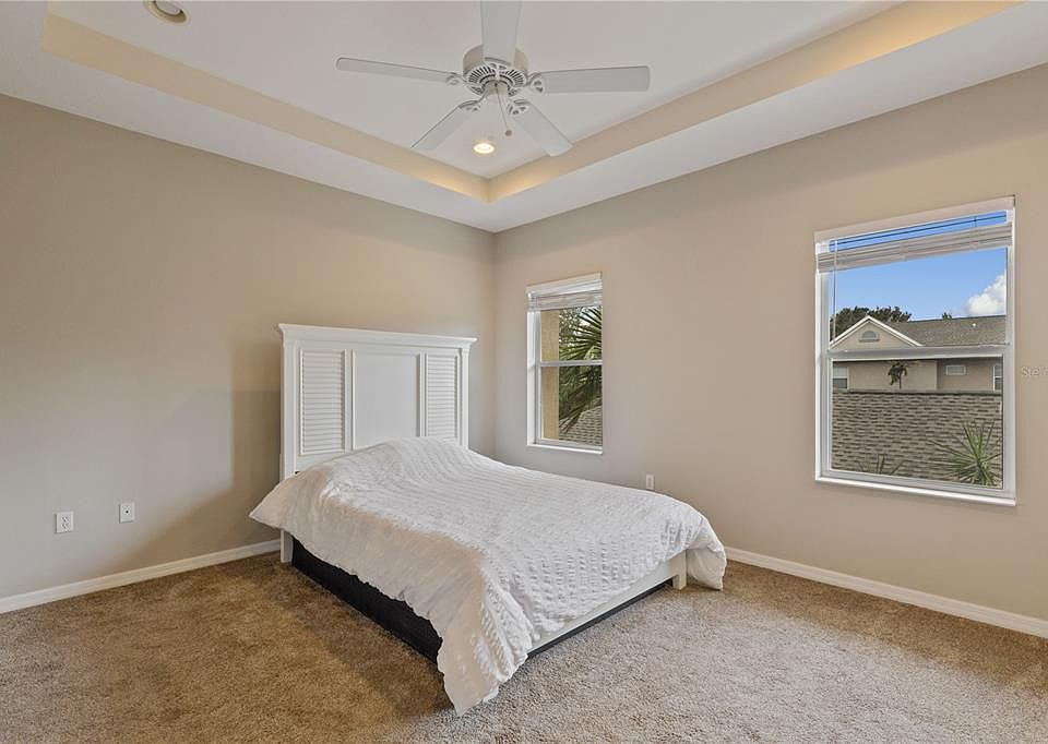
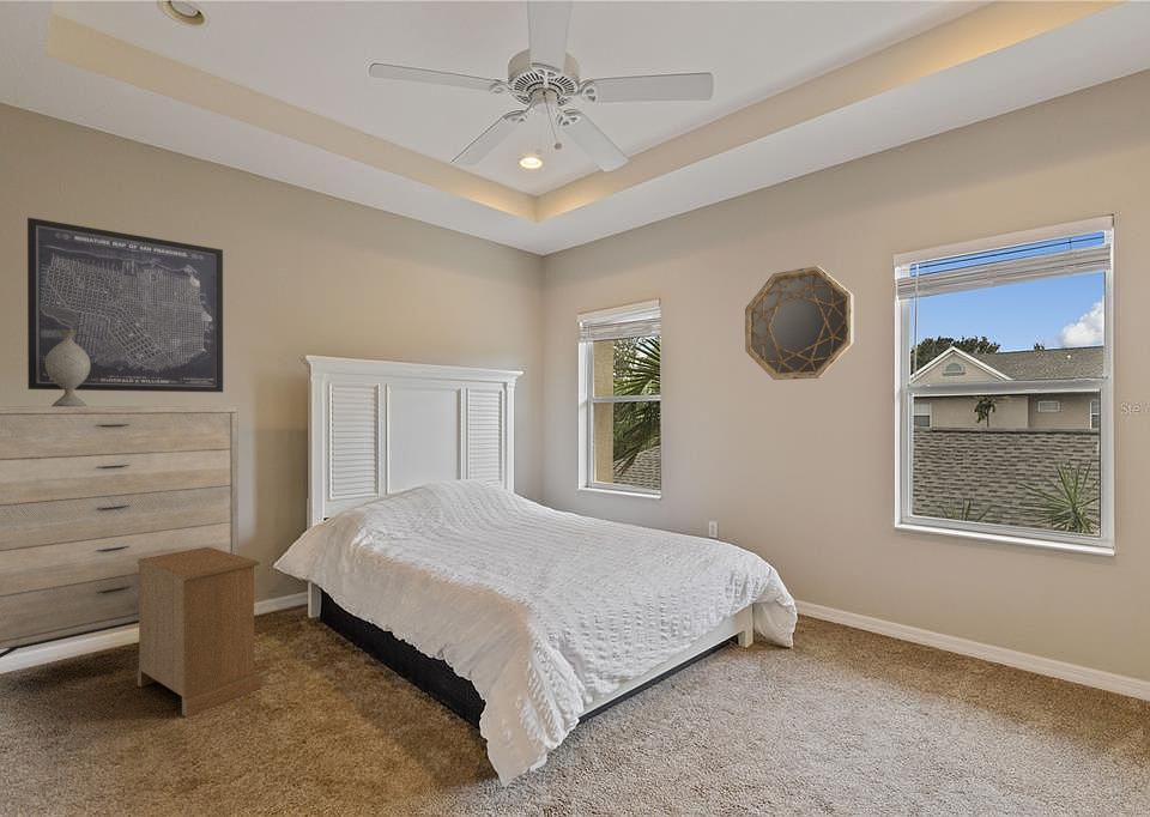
+ nightstand [137,546,262,719]
+ dresser [0,405,240,659]
+ home mirror [744,265,854,381]
+ wall art [26,217,224,393]
+ decorative vase [46,331,90,406]
